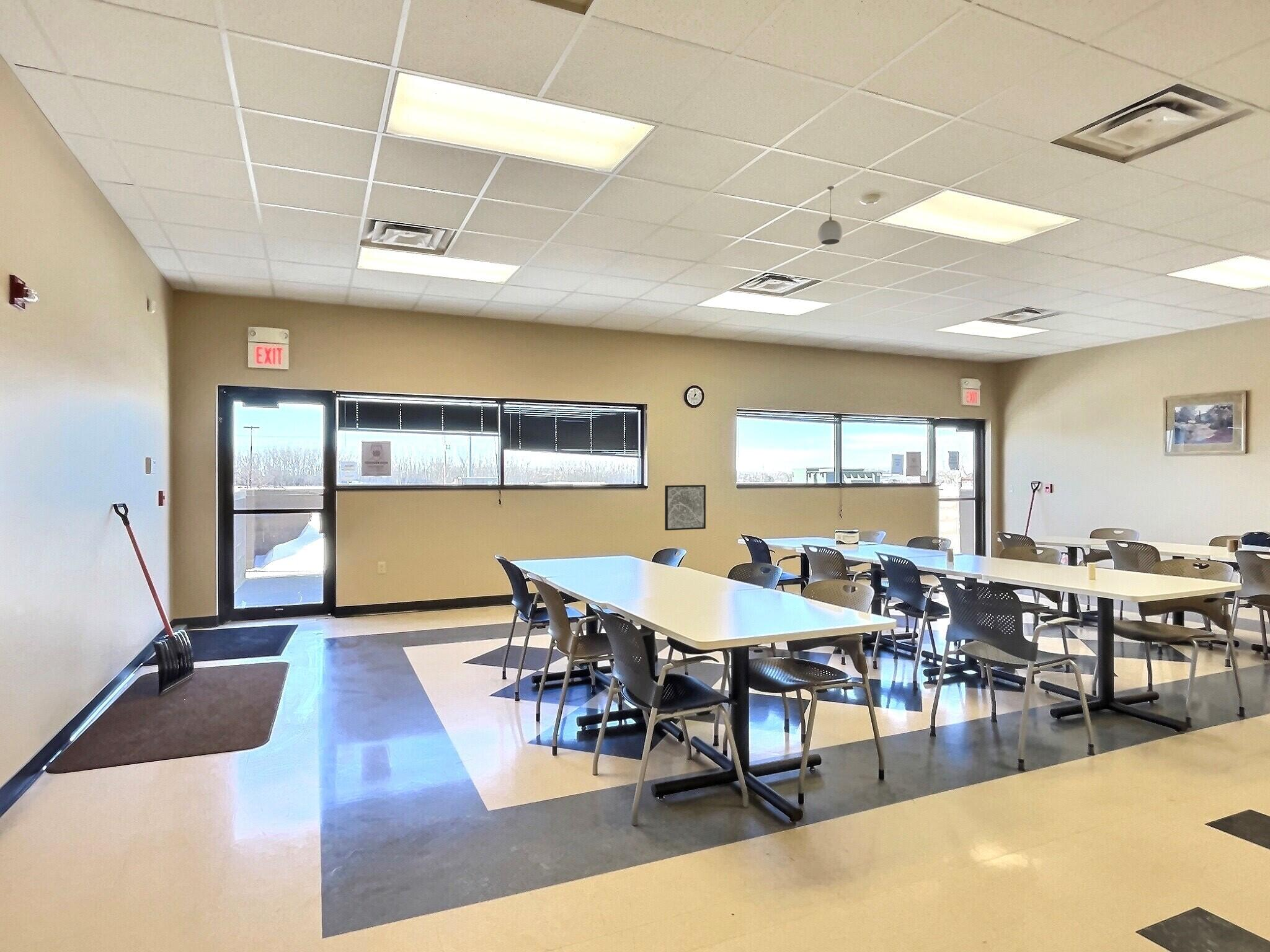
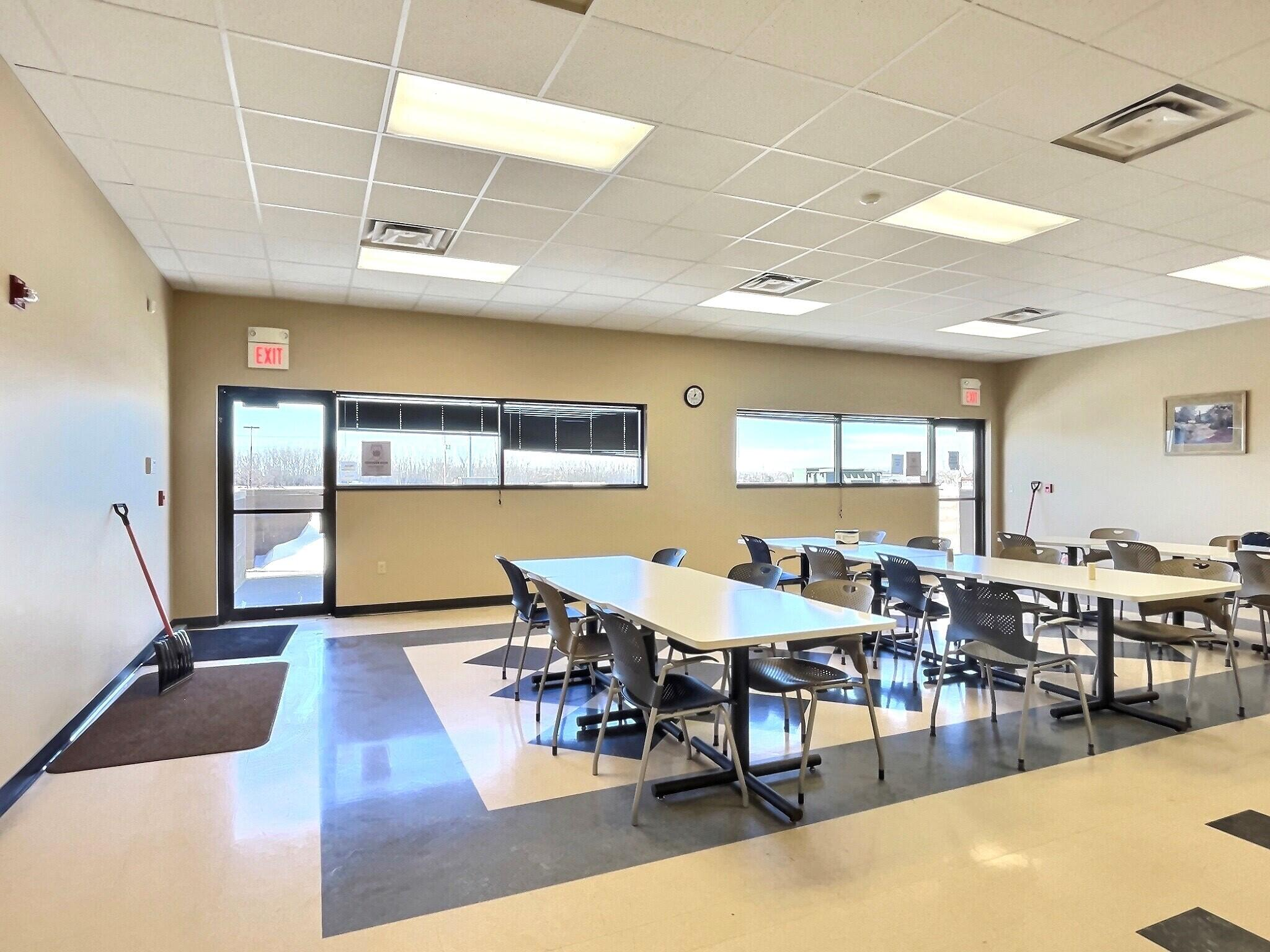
- wall art [664,485,706,531]
- pendant light [817,185,844,245]
